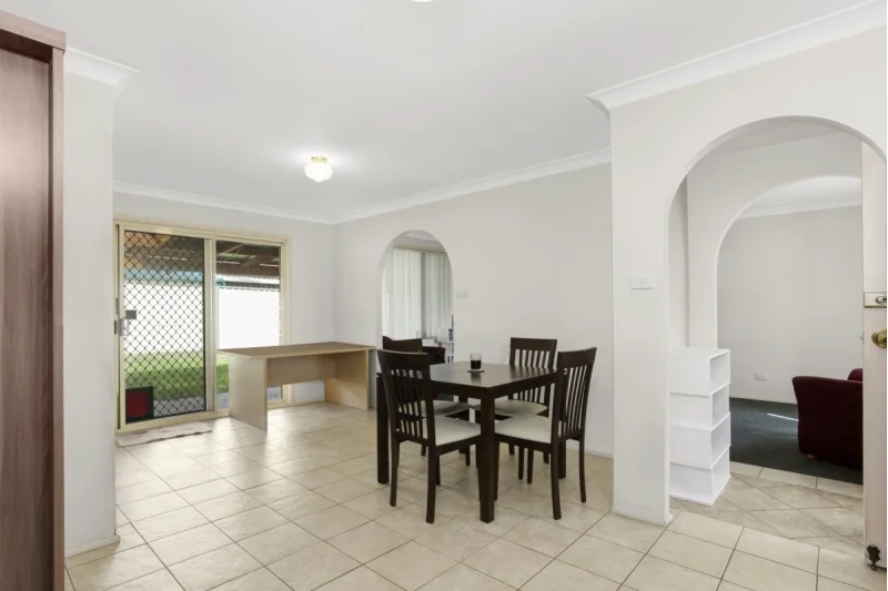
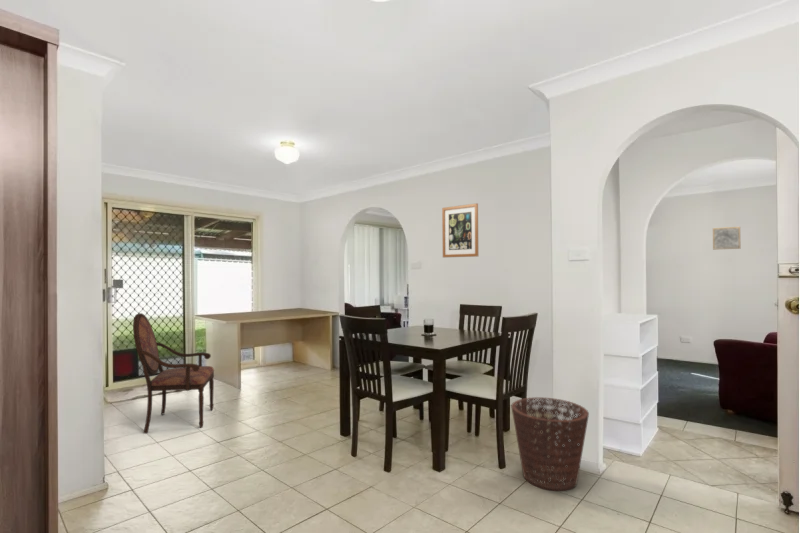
+ wall art [712,226,741,250]
+ basket [511,396,590,492]
+ wall art [441,202,479,258]
+ armchair [132,312,215,435]
